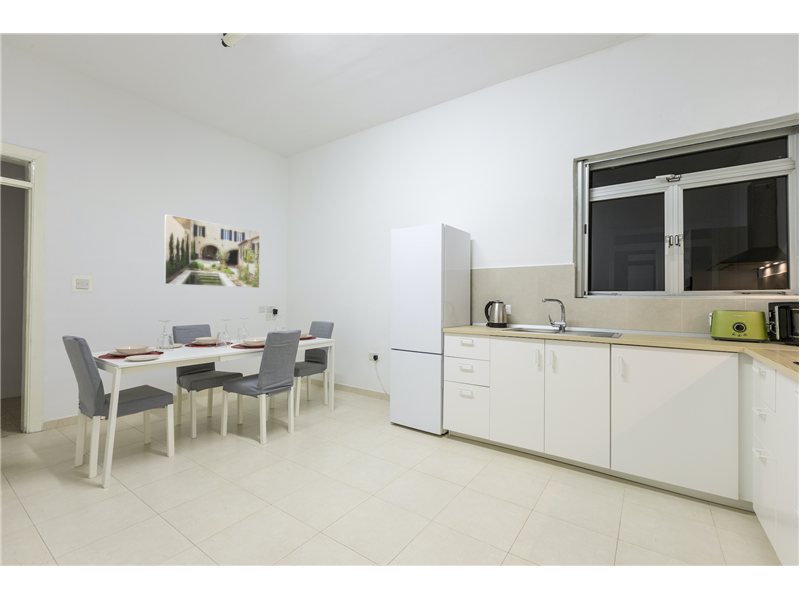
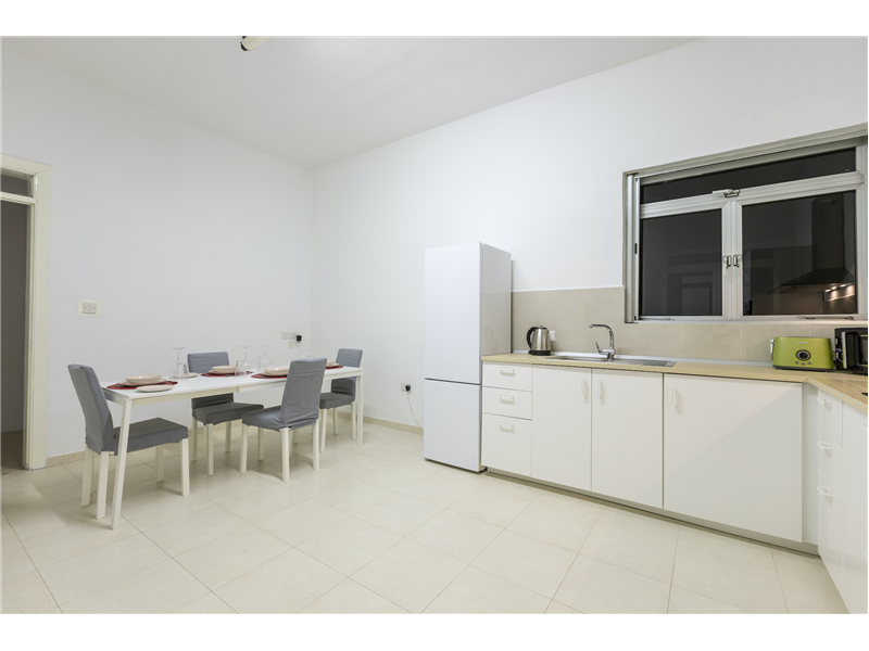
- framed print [163,213,261,289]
